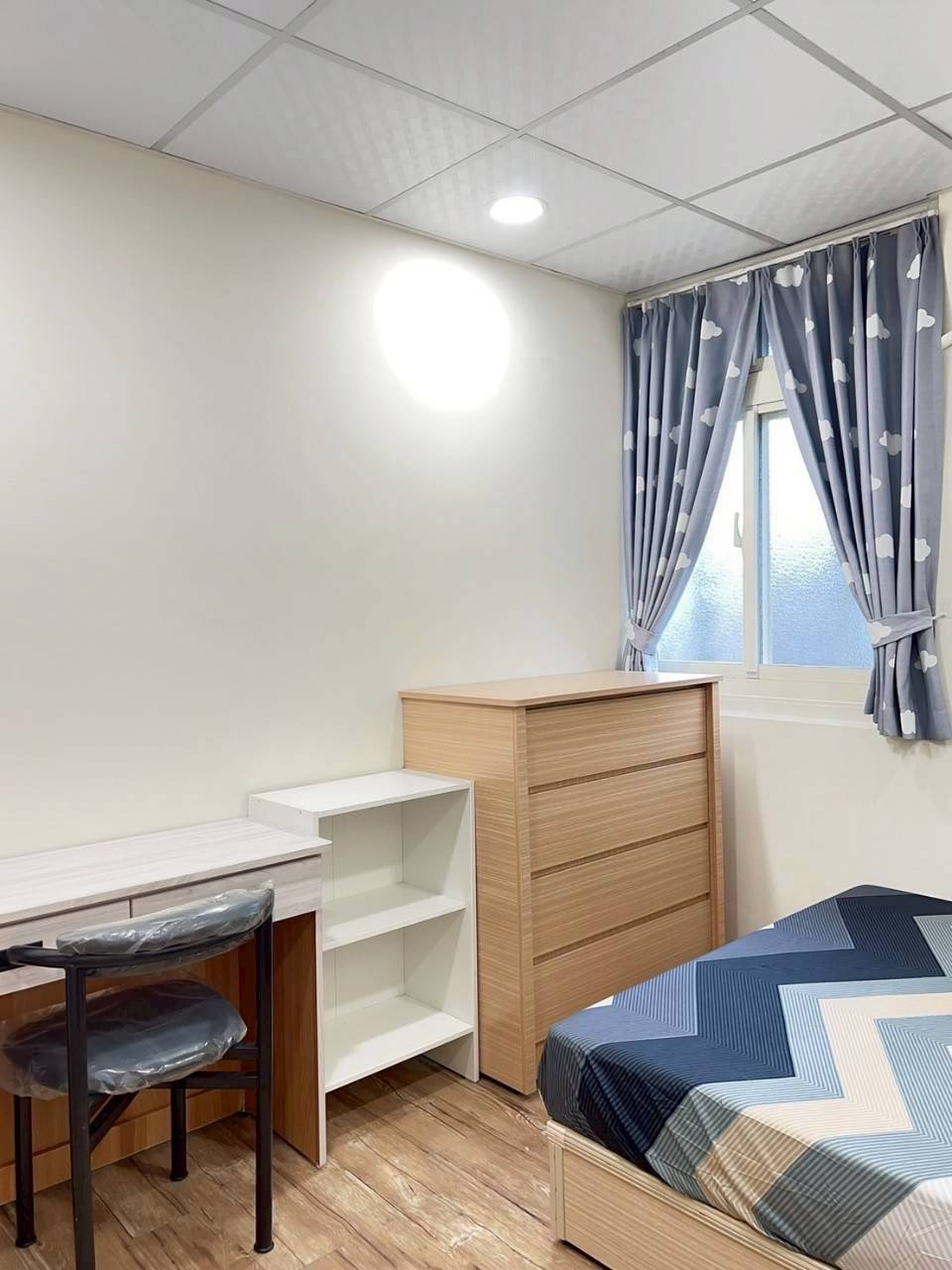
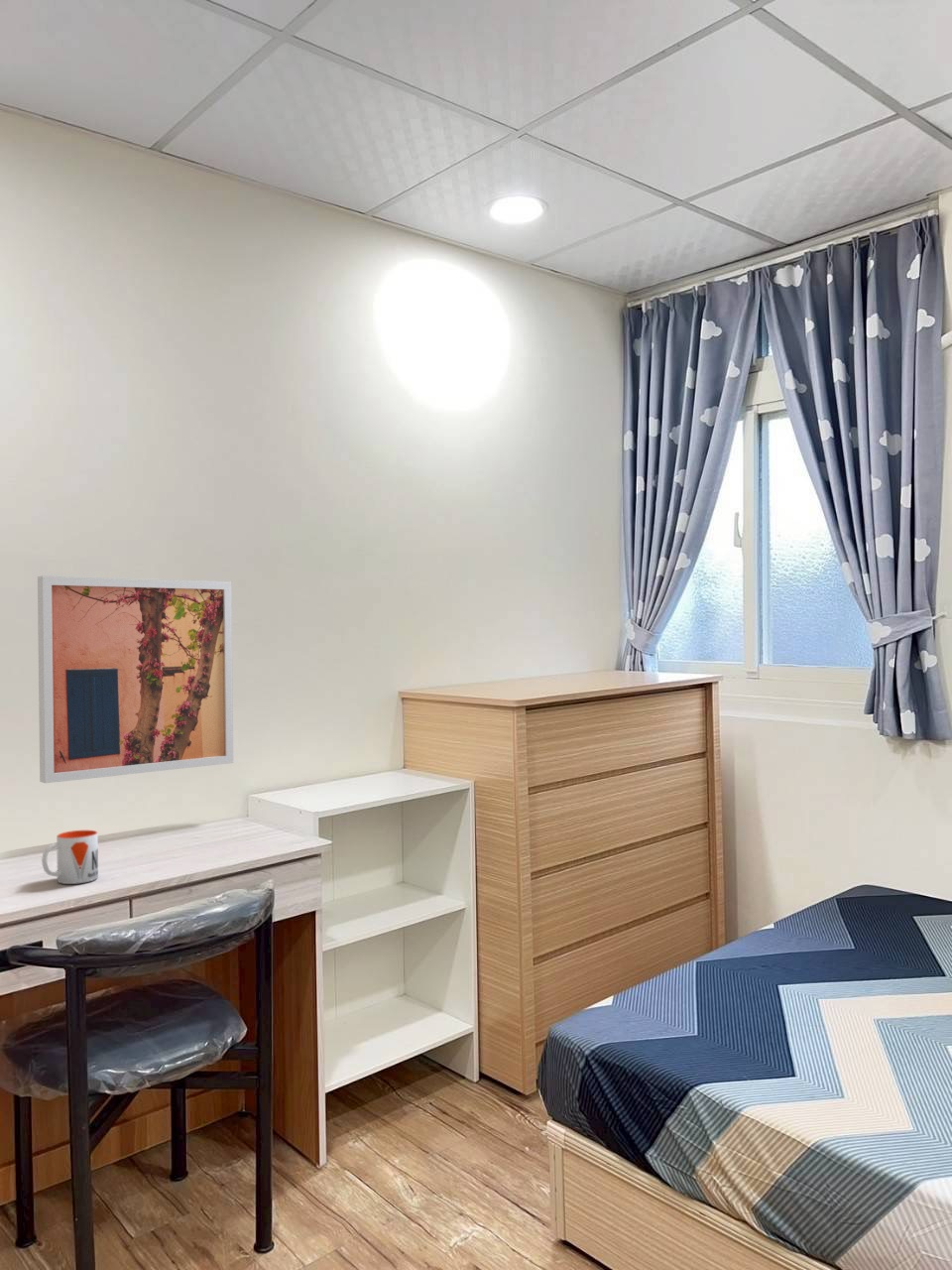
+ mug [41,829,99,885]
+ wall art [37,574,234,784]
